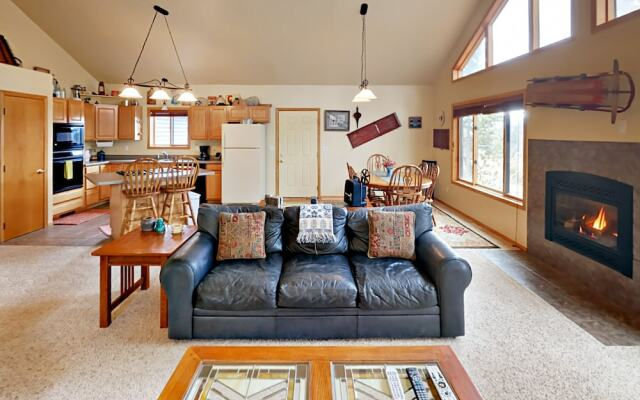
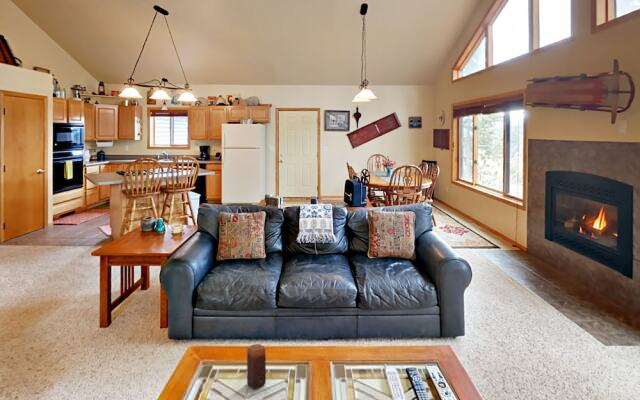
+ candle [246,343,267,389]
